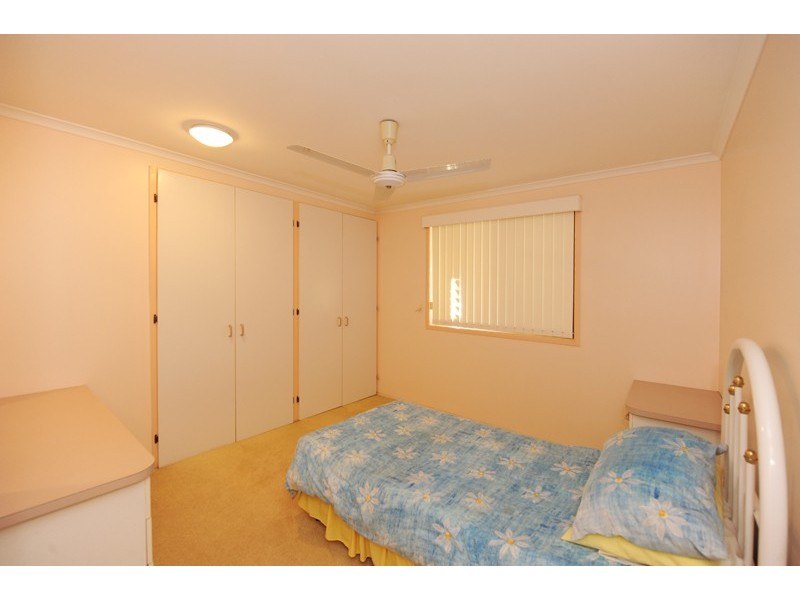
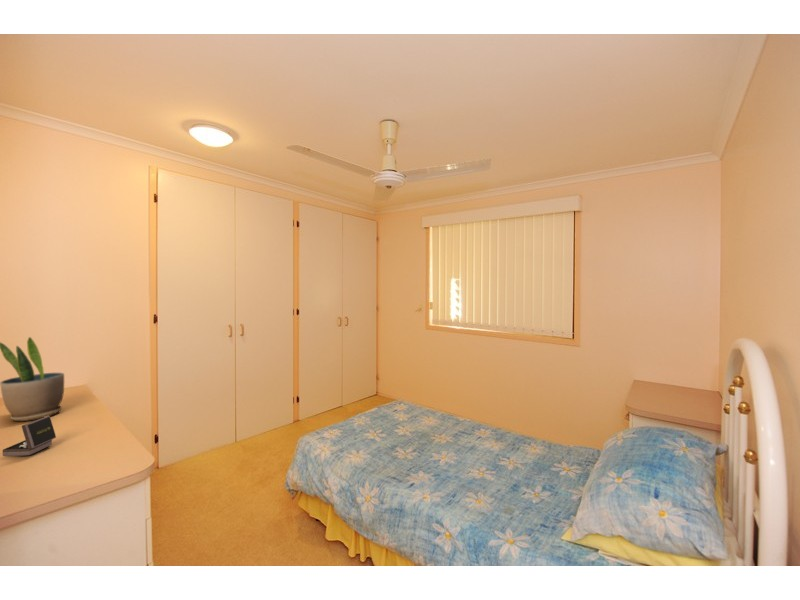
+ jewelry box [2,416,57,457]
+ potted plant [0,336,65,422]
